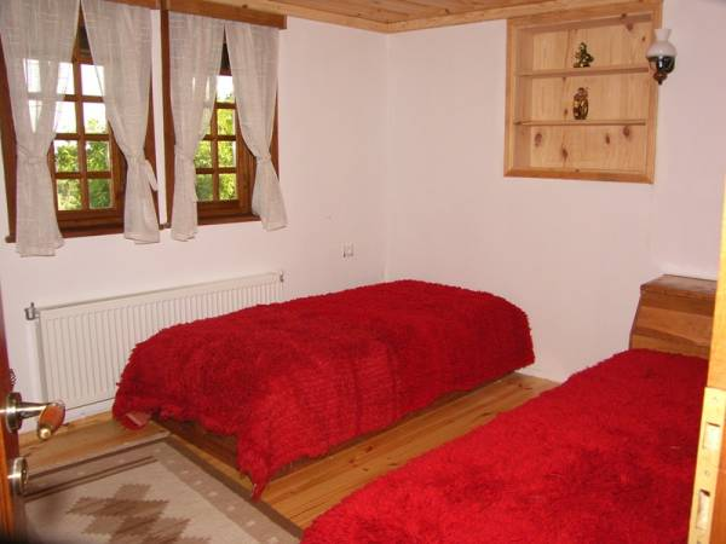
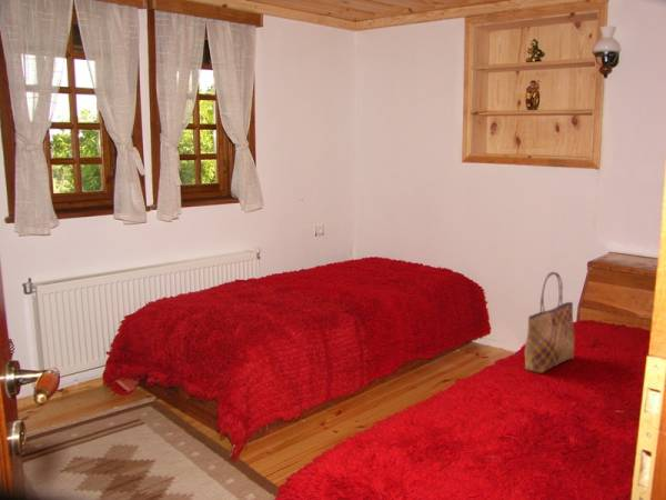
+ tote bag [524,271,576,374]
